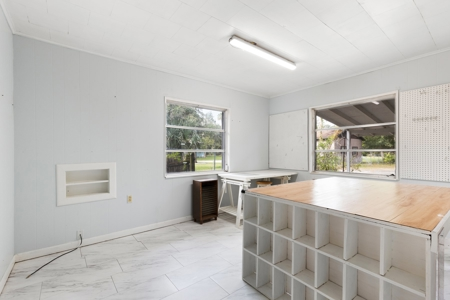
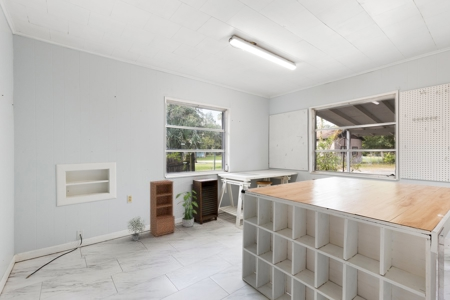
+ bookcase [149,179,176,238]
+ potted plant [175,189,199,228]
+ potted plant [126,216,147,242]
